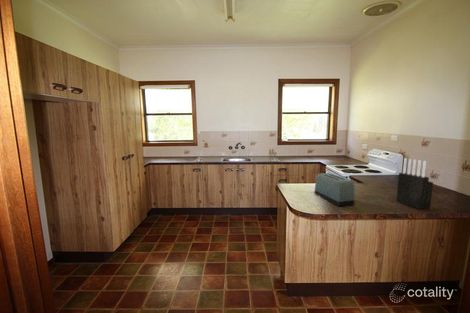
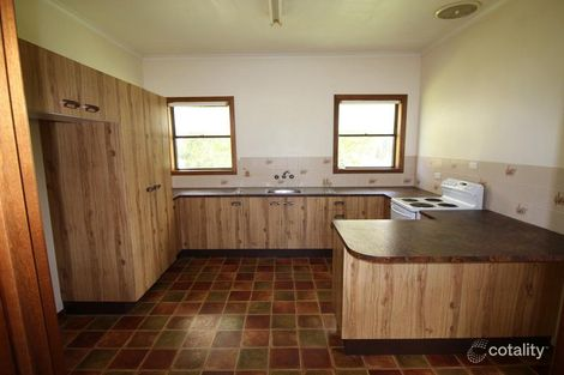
- toaster [313,172,356,207]
- knife block [395,157,434,210]
